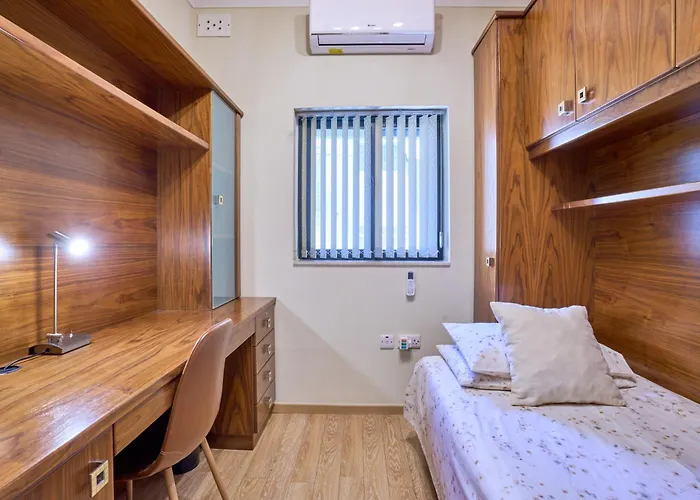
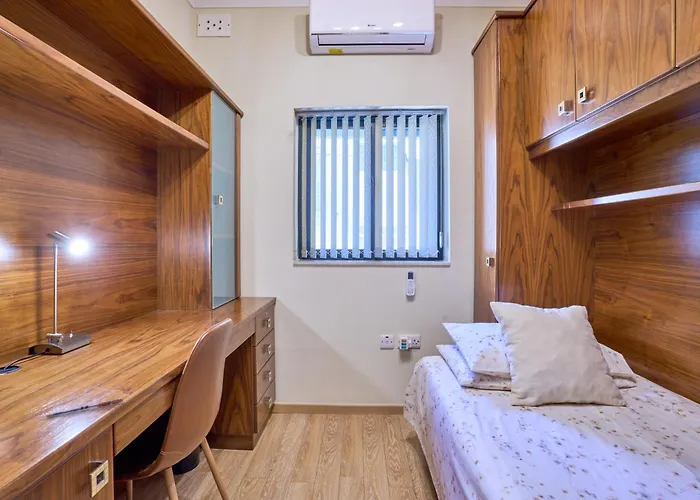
+ pen [45,398,124,418]
